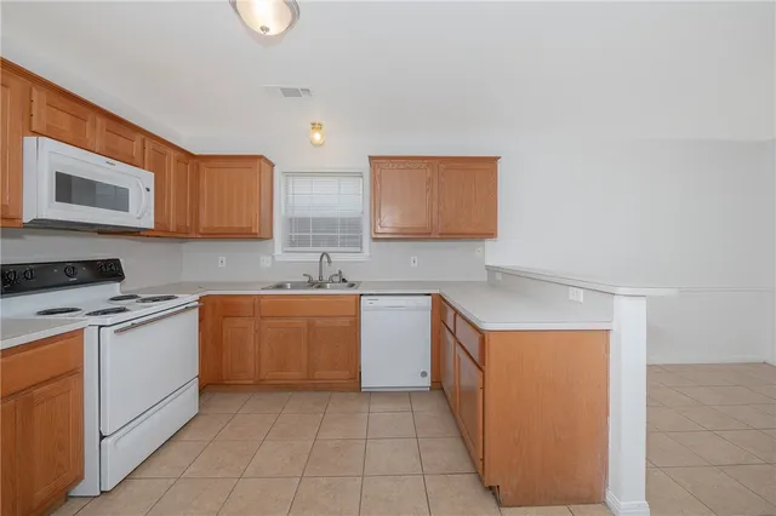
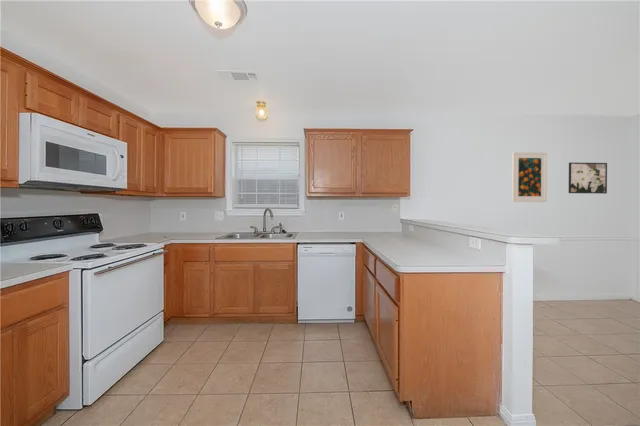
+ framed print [511,151,548,203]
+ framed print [568,161,608,195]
